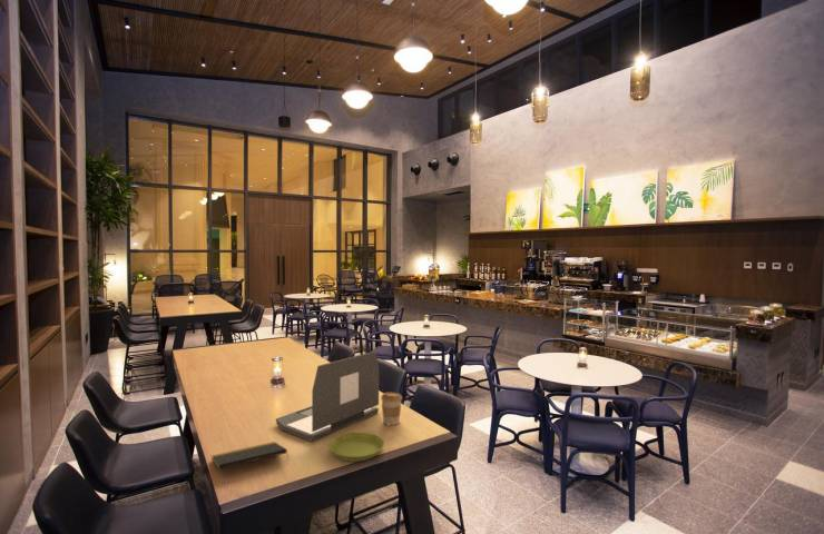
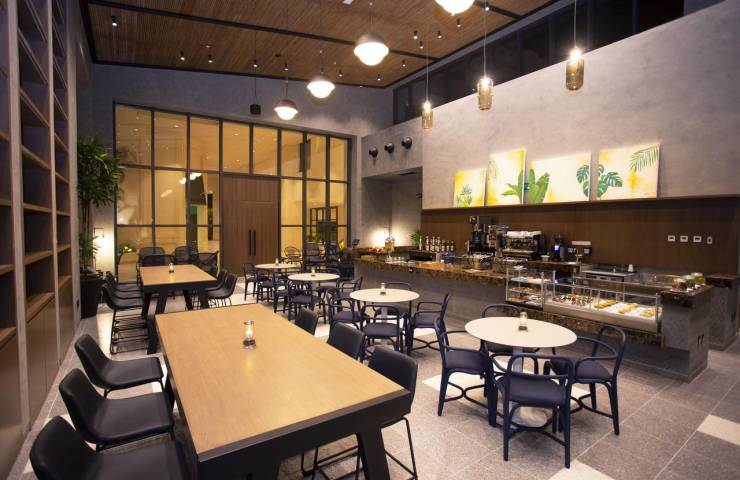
- notepad [210,441,290,471]
- laptop [275,350,380,443]
- coffee cup [380,392,403,426]
- saucer [328,432,385,463]
